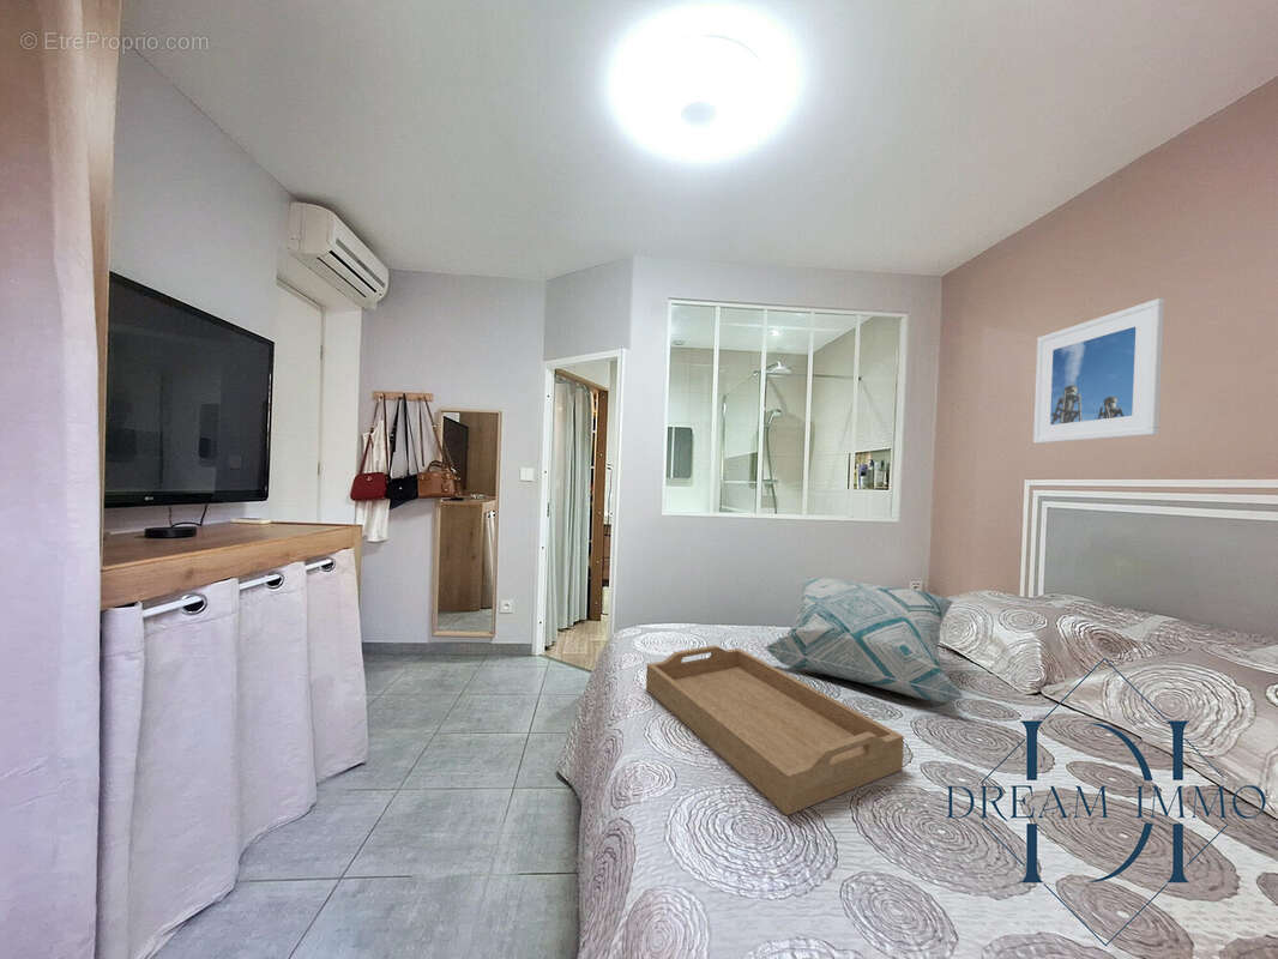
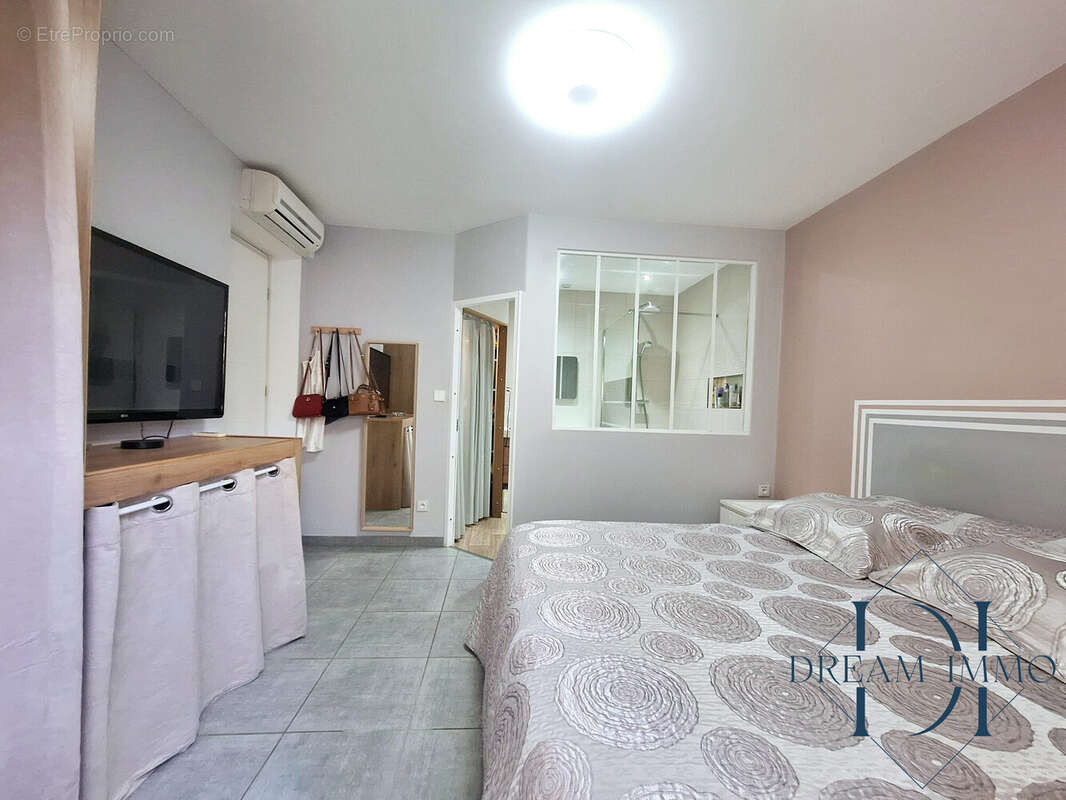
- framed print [1032,297,1165,445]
- decorative pillow [762,577,966,702]
- serving tray [645,644,905,816]
